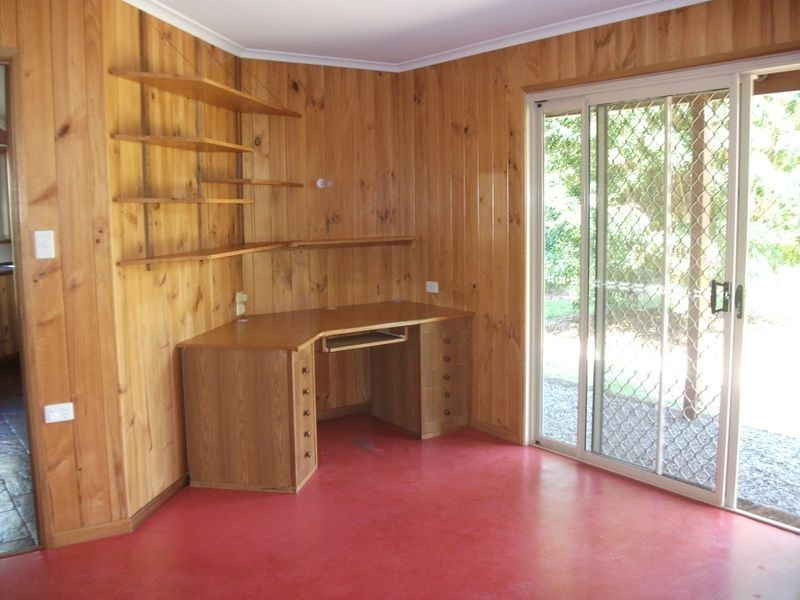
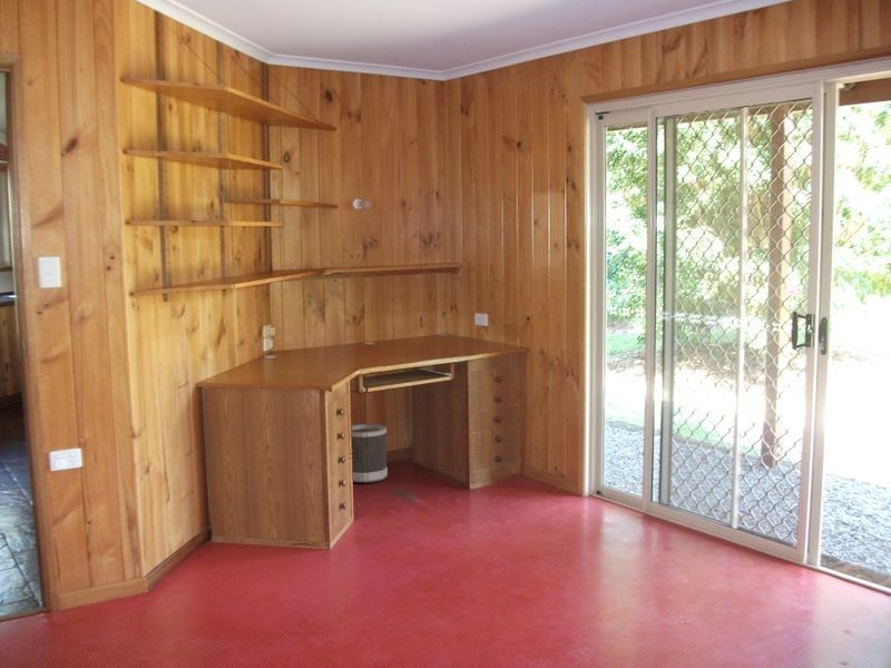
+ wastebasket [351,423,389,483]
